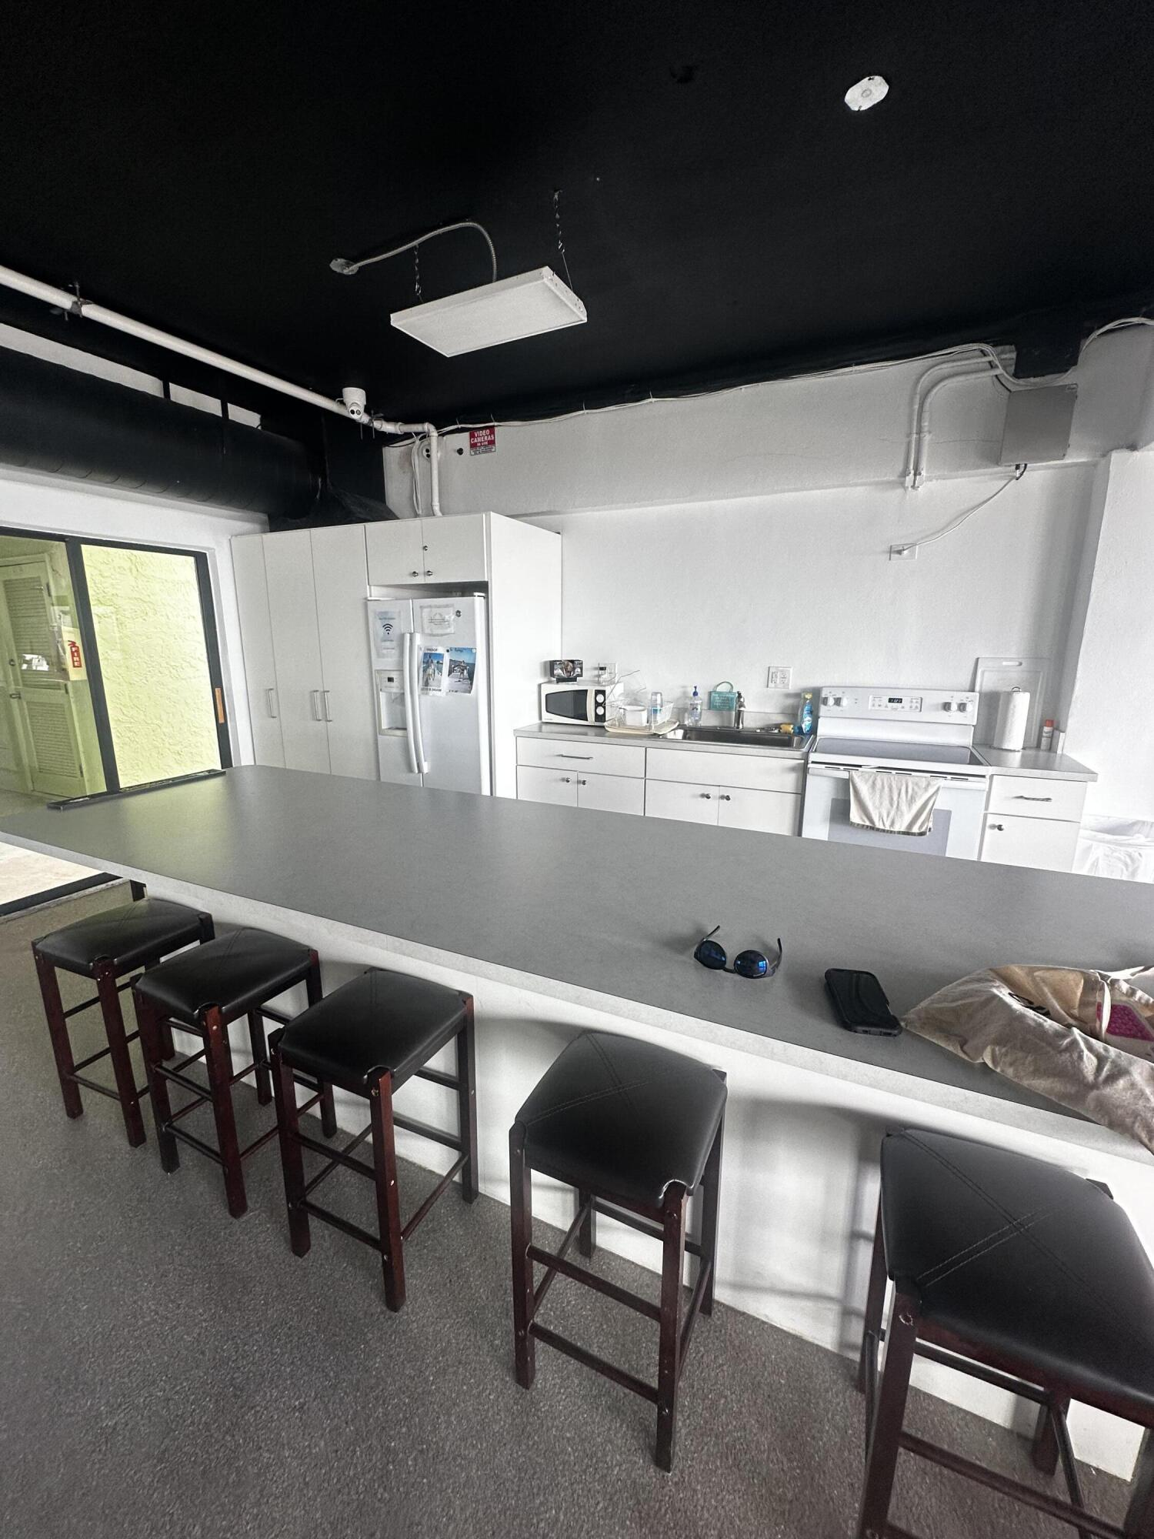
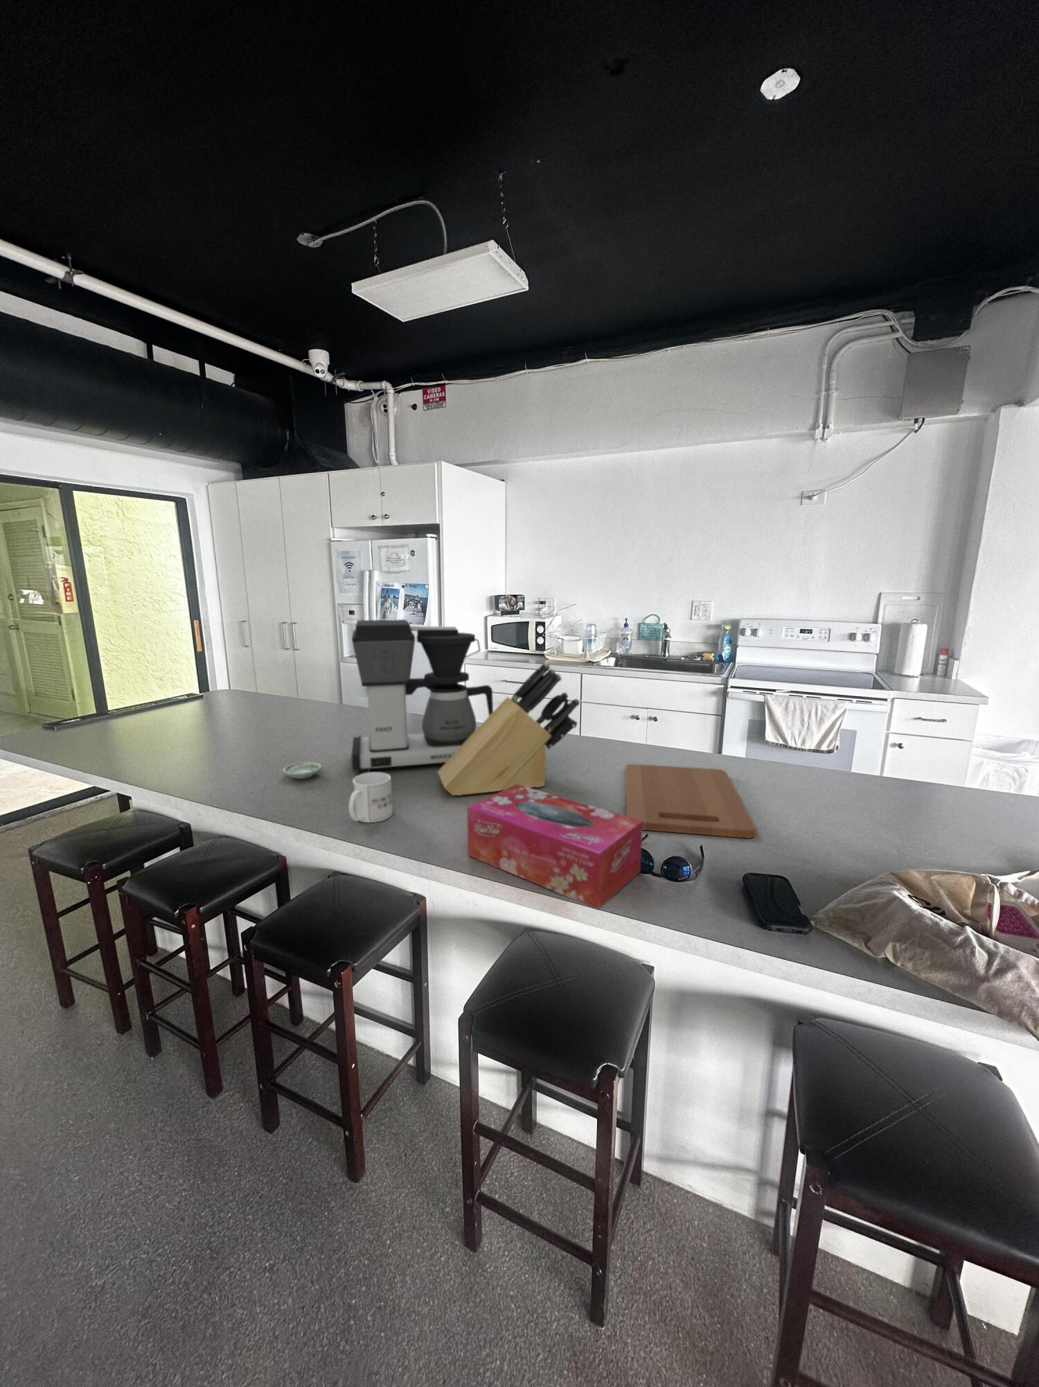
+ mug [348,772,393,823]
+ cutting board [624,763,756,839]
+ saucer [282,761,322,780]
+ tissue box [466,784,644,911]
+ knife block [437,662,581,796]
+ coffee maker [351,618,494,774]
